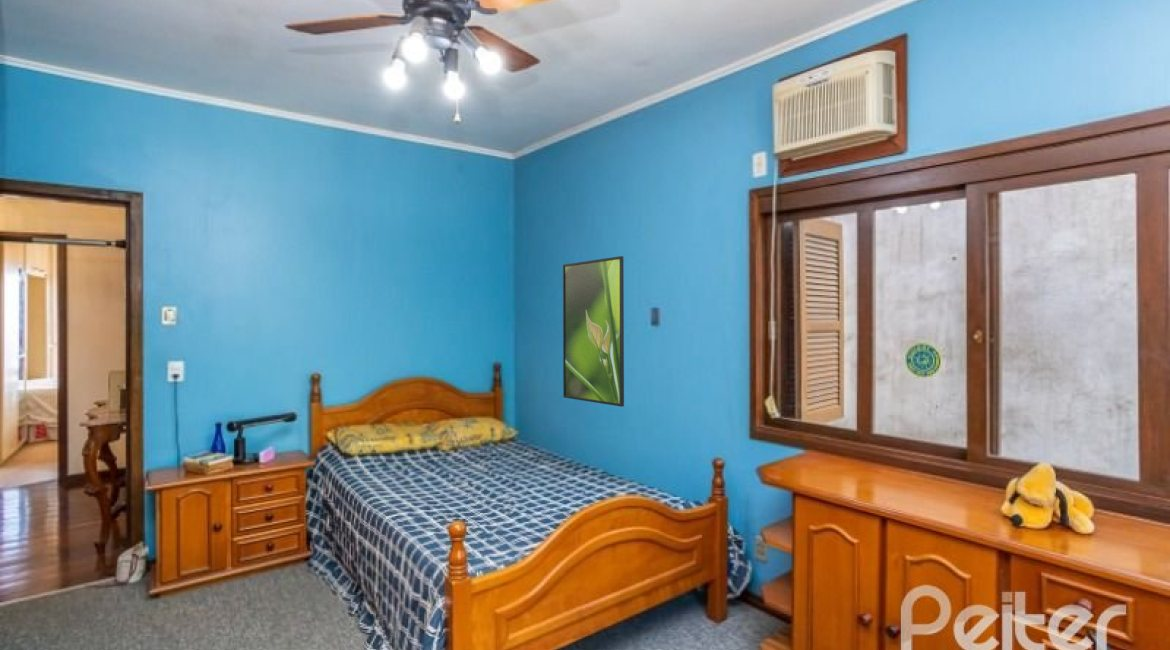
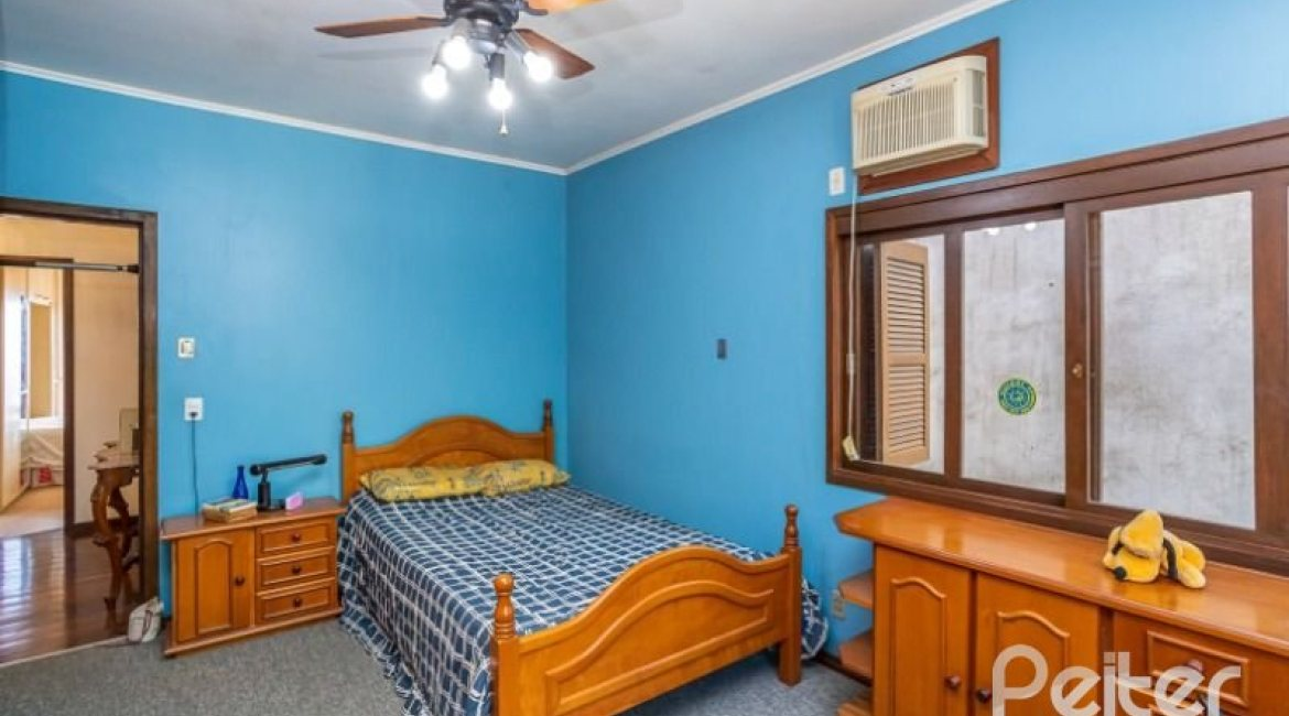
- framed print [562,255,625,408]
